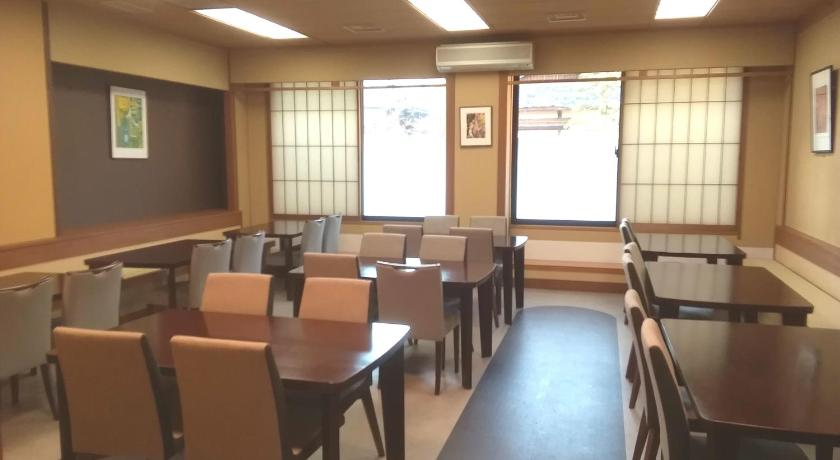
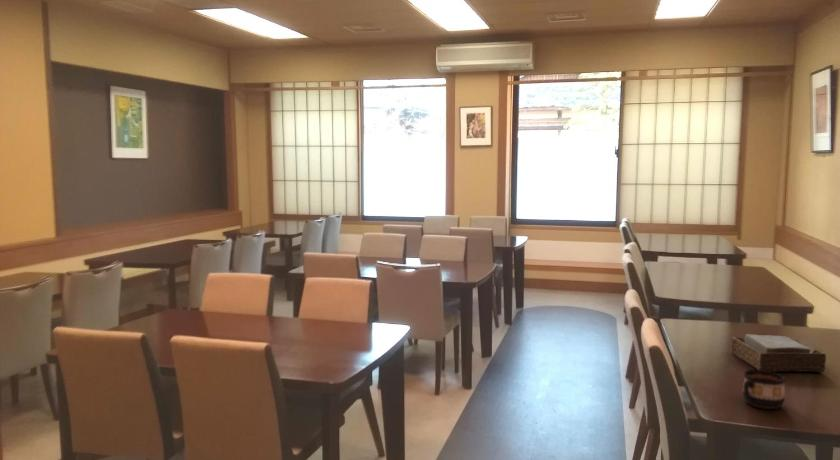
+ napkin holder [730,333,827,373]
+ cup [742,369,786,410]
